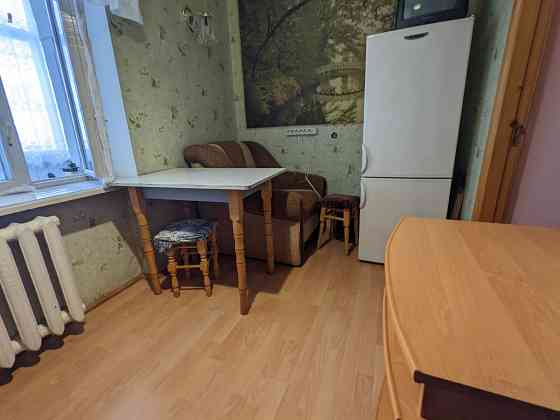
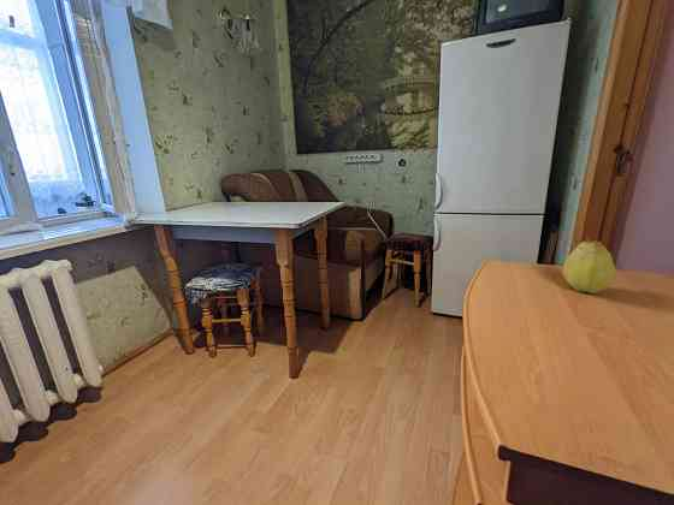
+ fruit [562,234,617,295]
